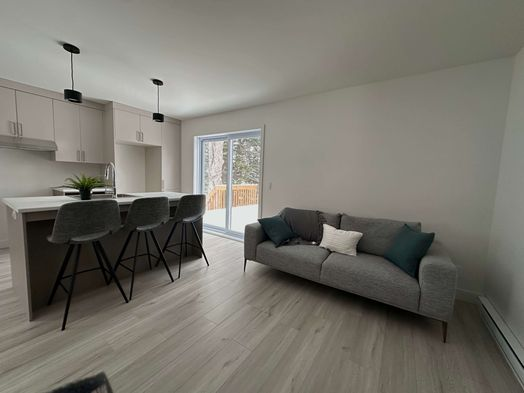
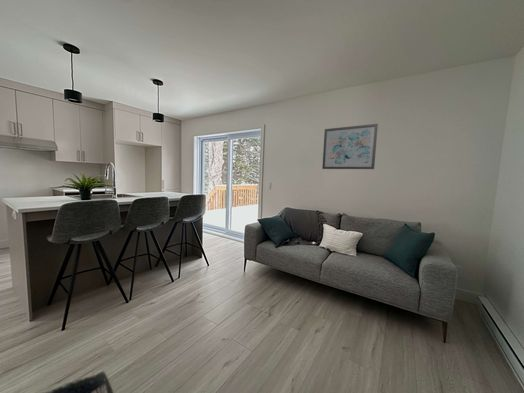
+ wall art [321,123,379,170]
